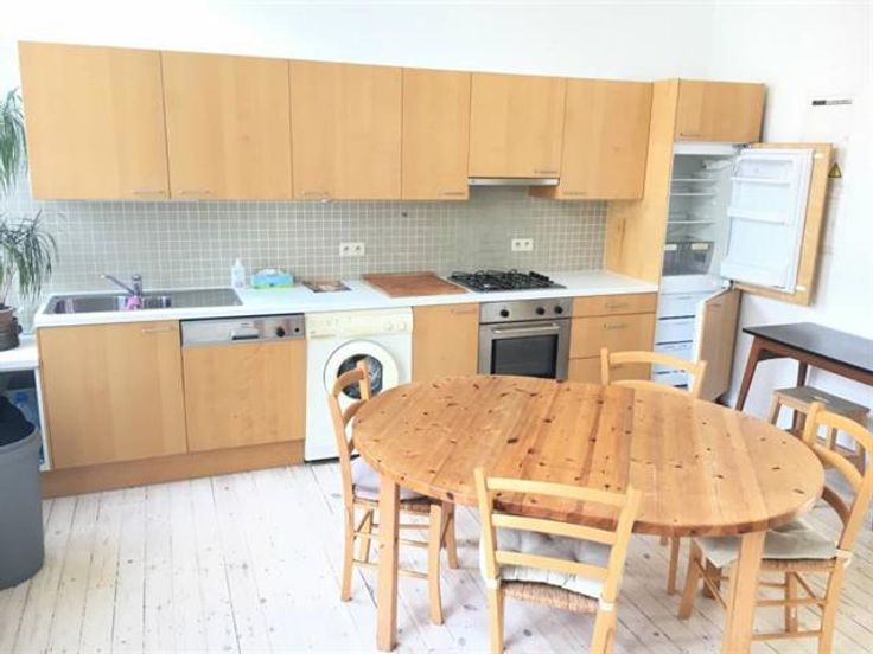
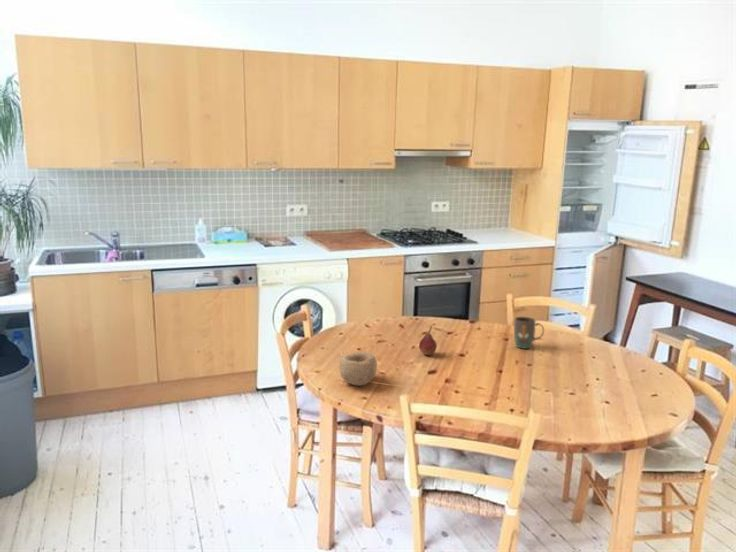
+ mug [513,316,545,350]
+ bowl [338,350,378,386]
+ fruit [418,325,438,356]
